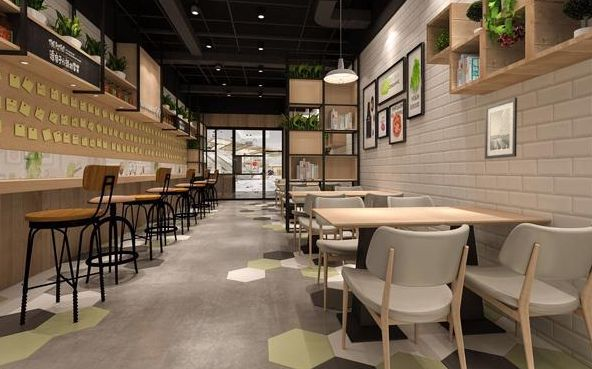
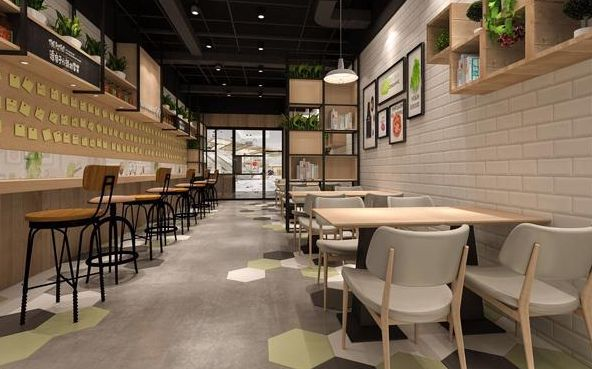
- wall art [484,96,518,160]
